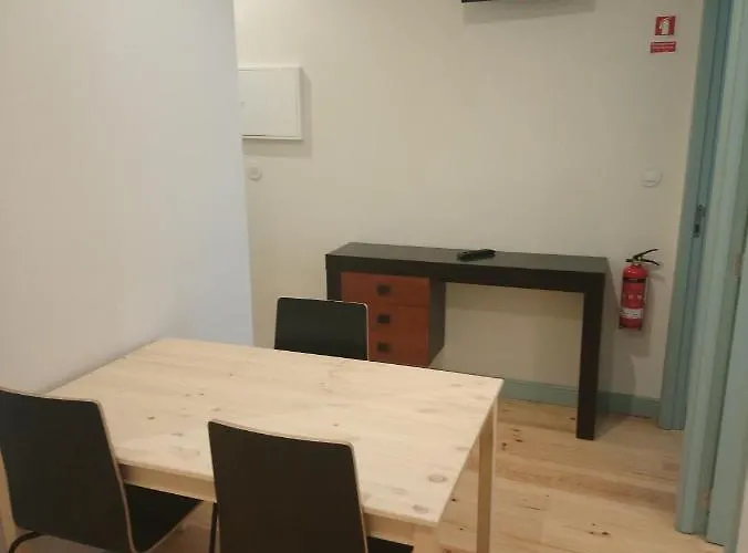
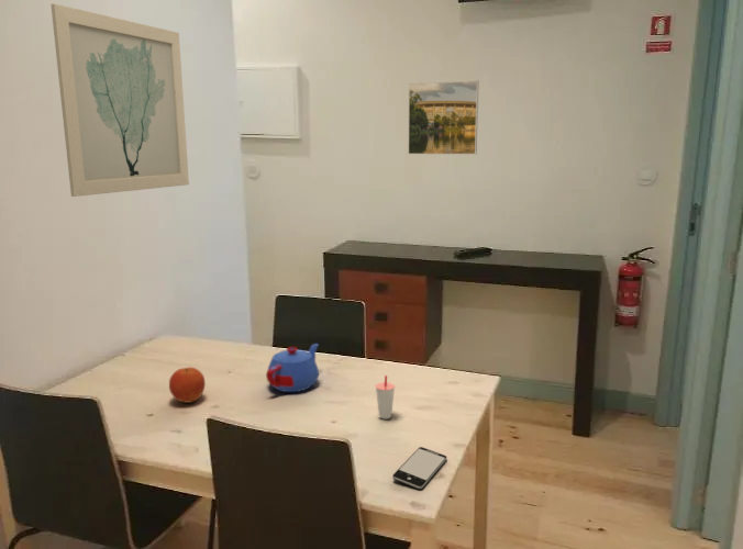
+ fruit [168,366,207,404]
+ smartphone [391,446,447,490]
+ teapot [265,343,320,393]
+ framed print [407,79,480,156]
+ wall art [49,2,190,198]
+ cup [375,374,396,419]
